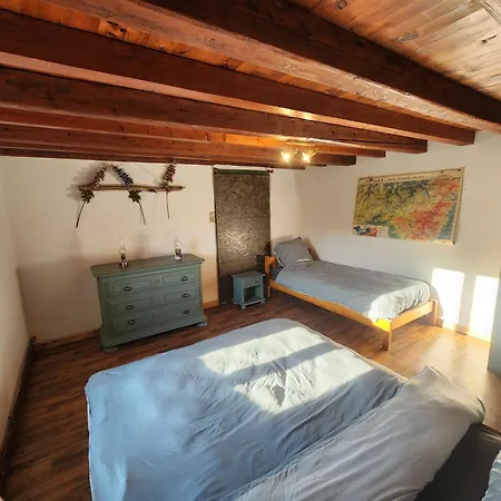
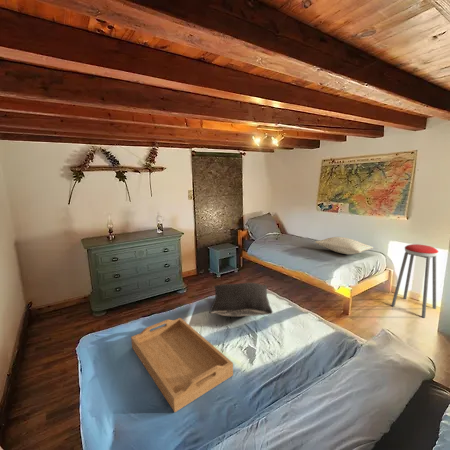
+ pillow [315,236,374,255]
+ pillow [208,282,274,318]
+ serving tray [130,317,234,413]
+ music stool [390,243,439,319]
